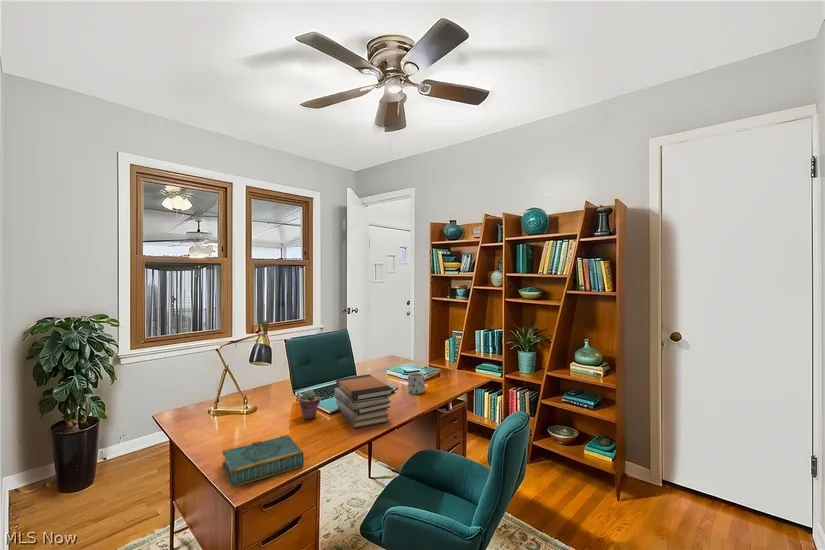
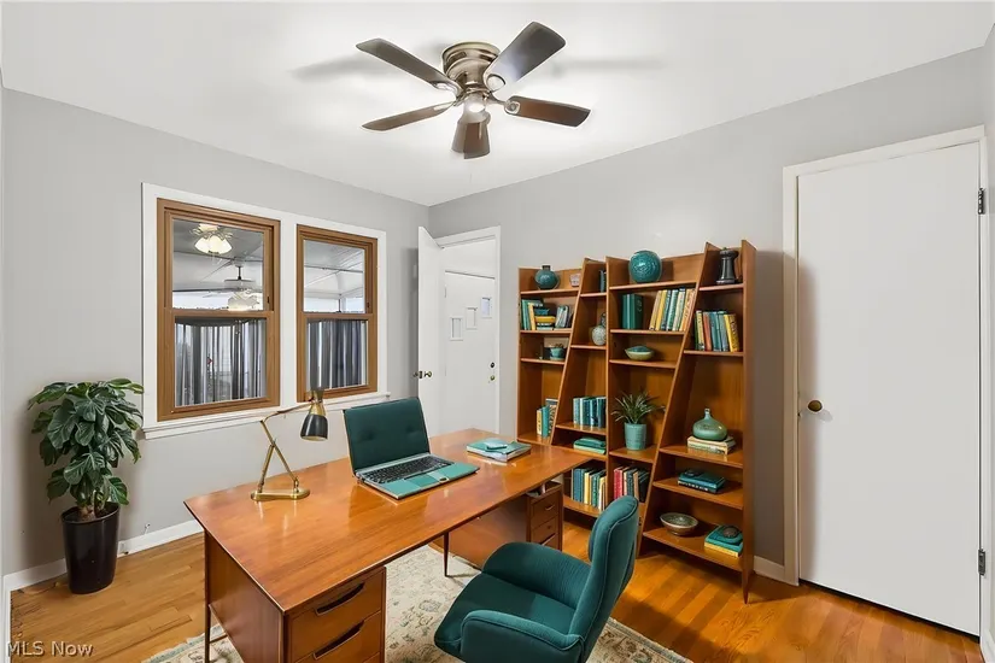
- mug [406,372,425,395]
- book stack [334,373,394,429]
- potted succulent [298,389,321,421]
- book [222,434,305,488]
